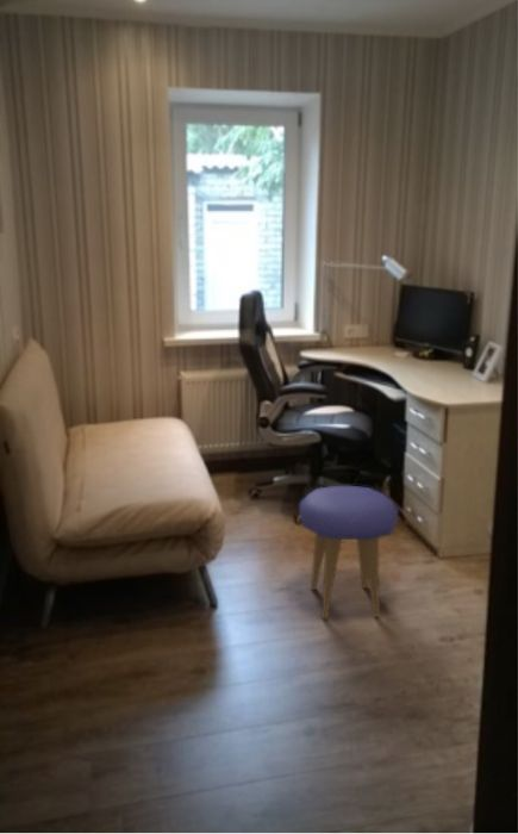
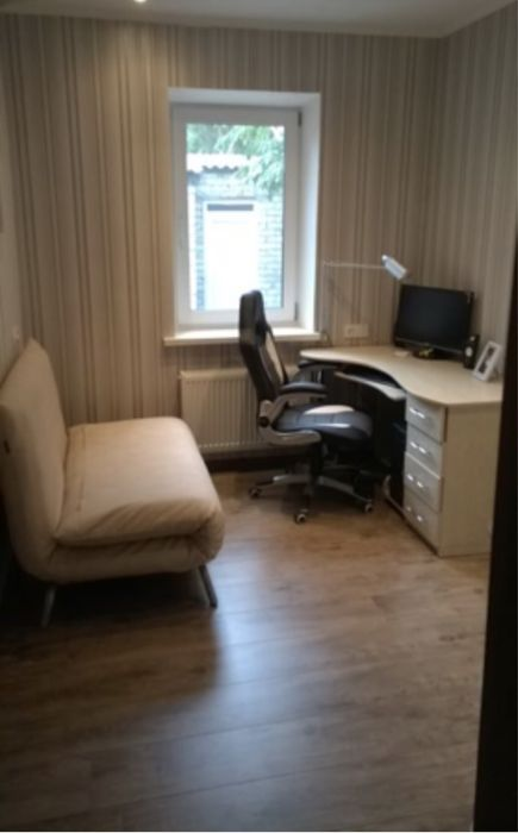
- stool [299,485,399,620]
